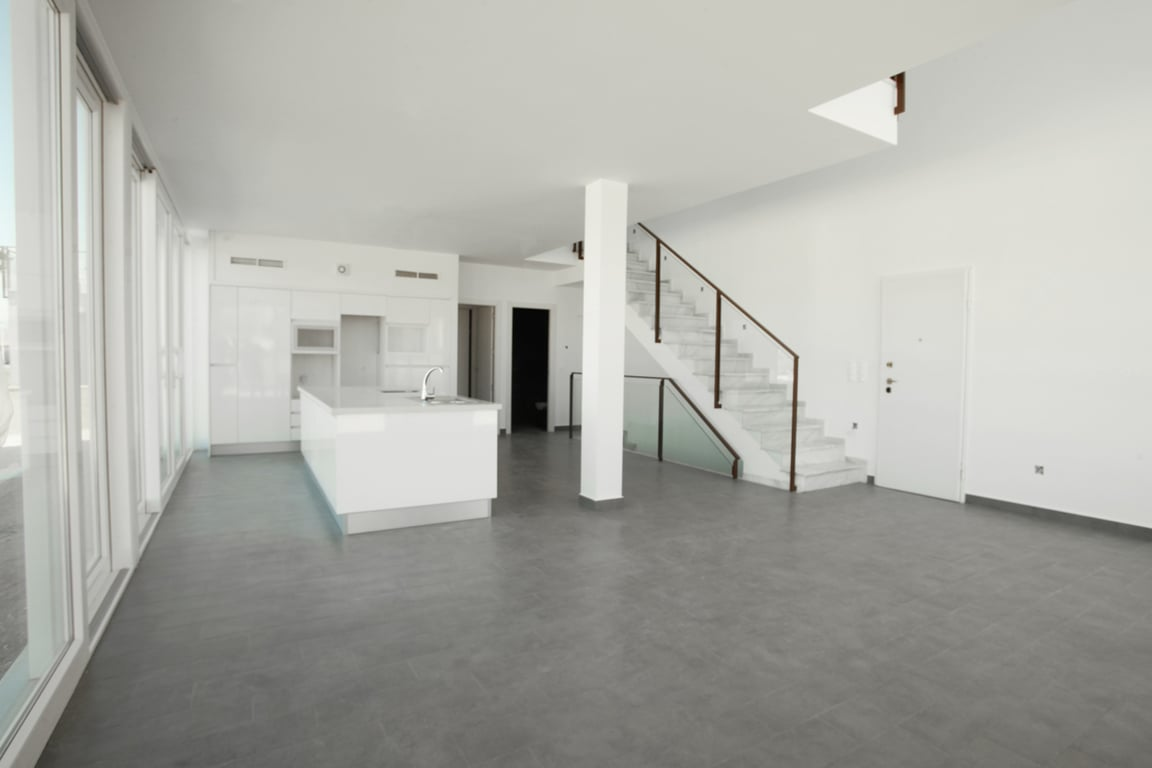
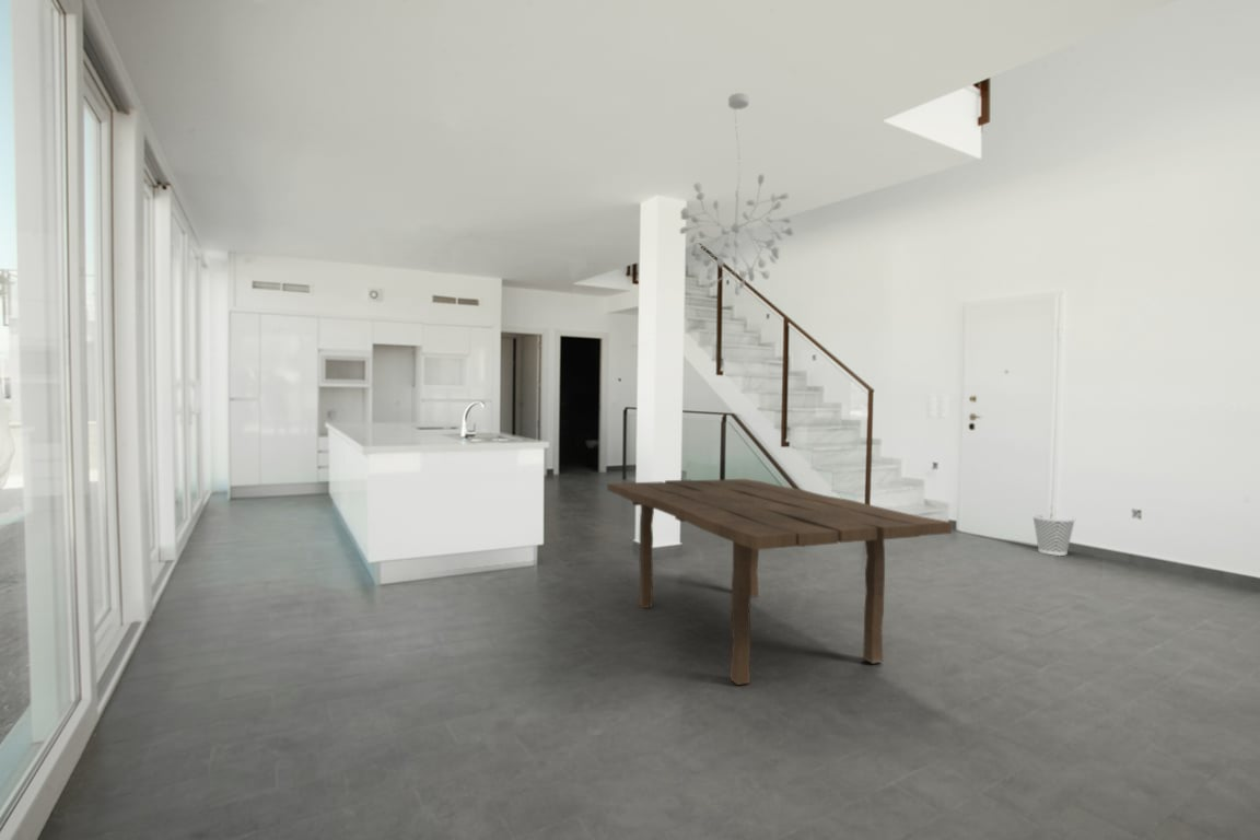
+ chandelier [678,92,795,296]
+ wastebasket [1031,512,1077,557]
+ dining table [606,478,953,686]
